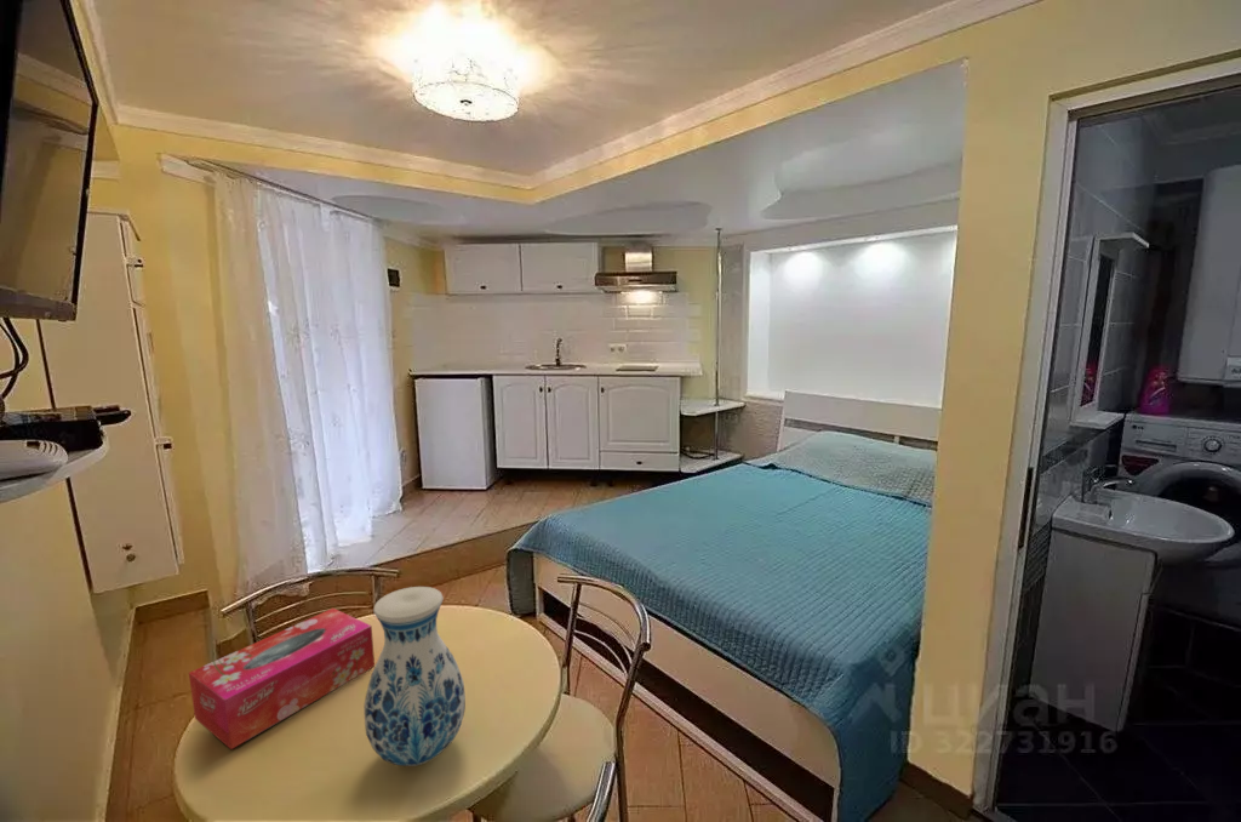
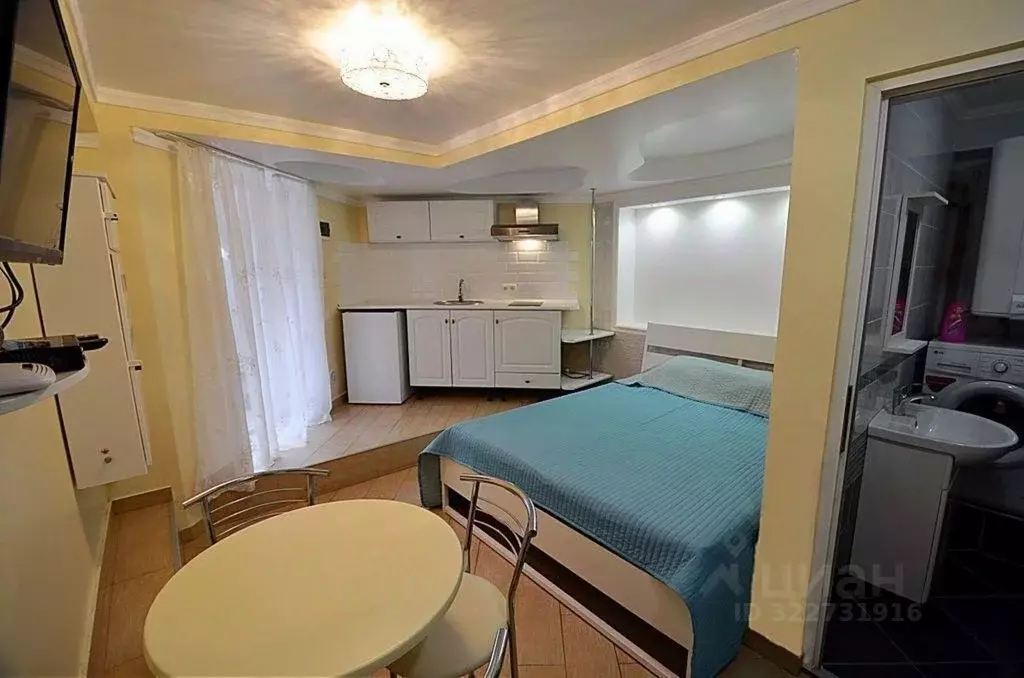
- tissue box [188,607,376,750]
- vase [364,586,467,767]
